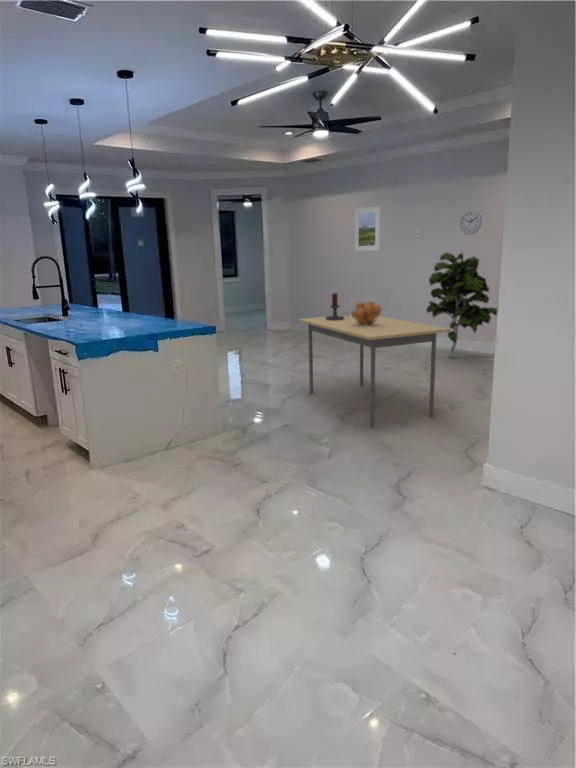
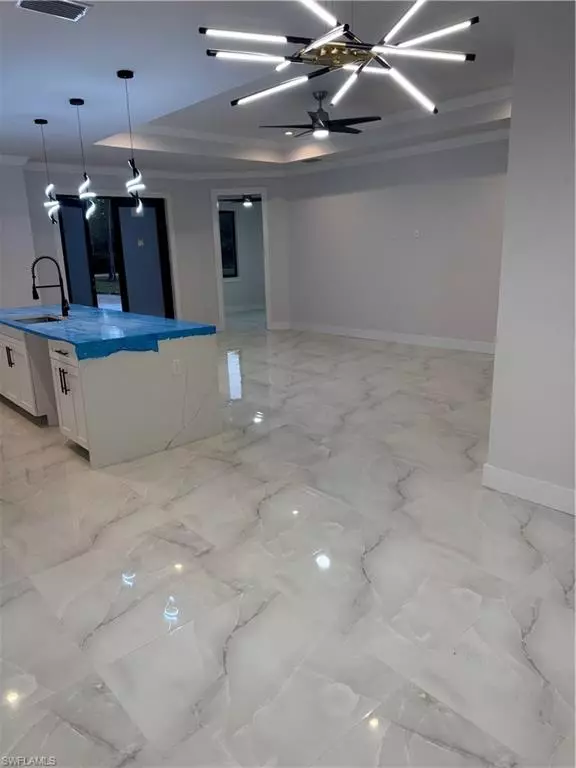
- dining table [298,314,451,428]
- indoor plant [425,251,498,359]
- fruit basket [349,300,383,326]
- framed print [354,205,381,252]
- candle holder [325,292,350,320]
- wall clock [458,209,483,236]
